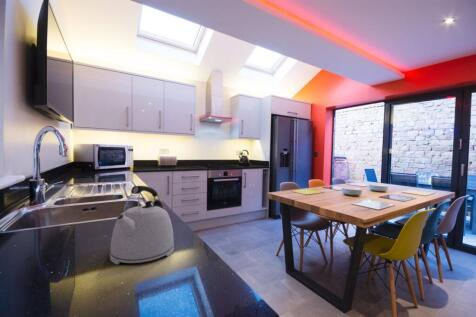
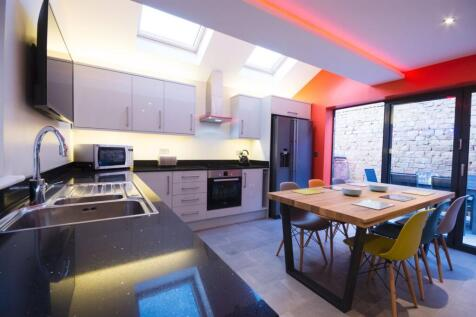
- kettle [109,185,175,265]
